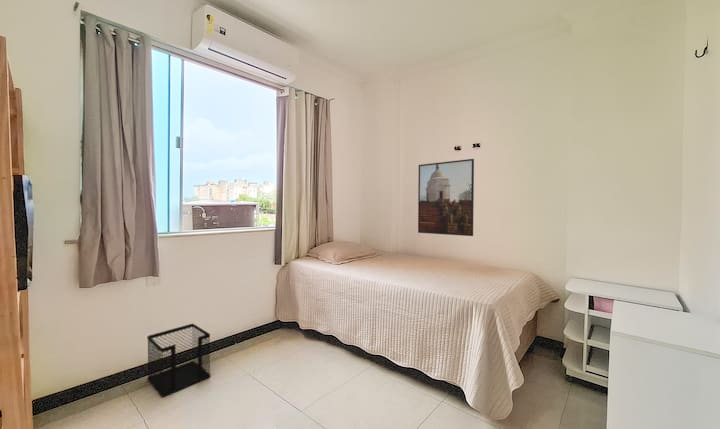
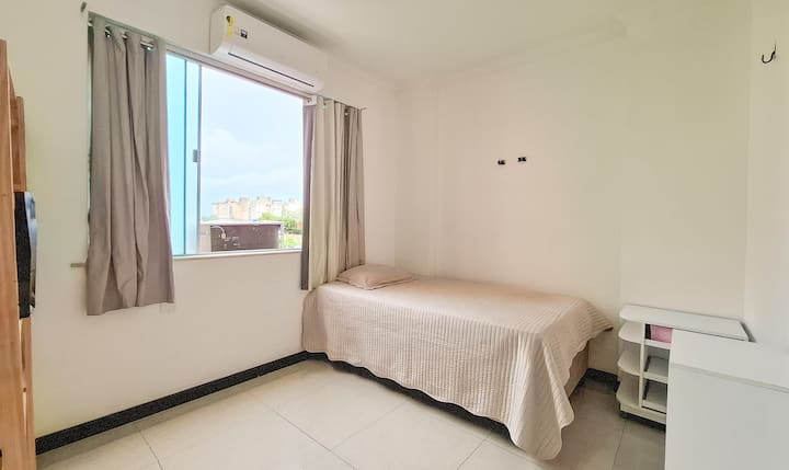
- wastebasket [146,323,211,398]
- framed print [417,158,475,237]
